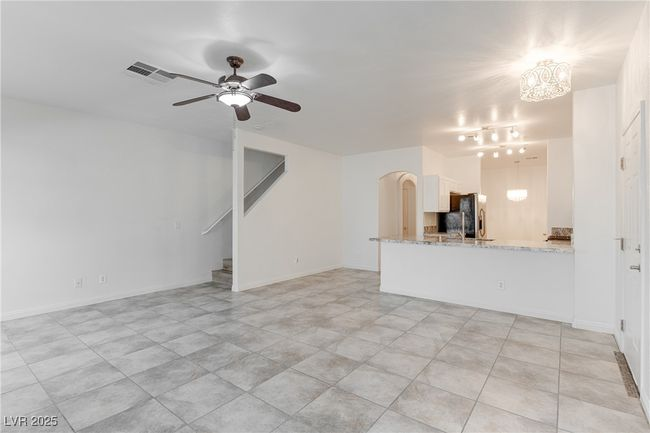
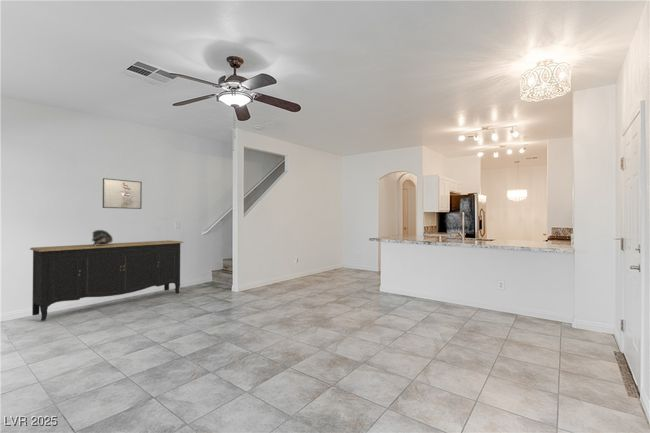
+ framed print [102,177,143,210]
+ decorative sculpture [91,229,114,246]
+ sideboard [29,239,185,322]
